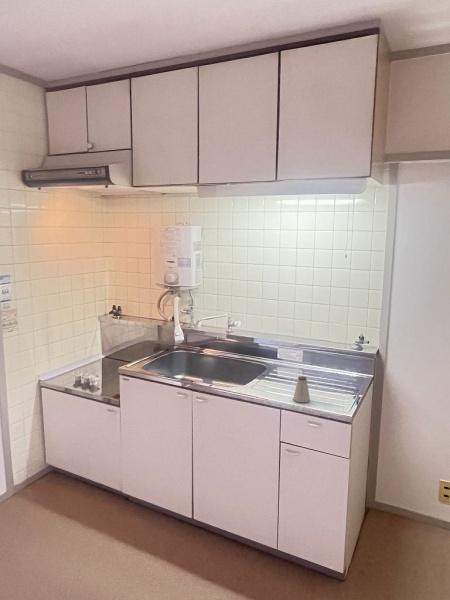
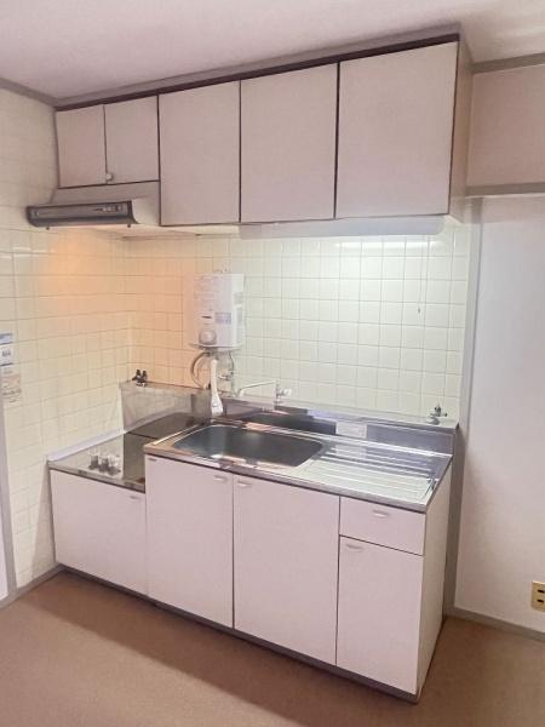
- saltshaker [292,375,311,404]
